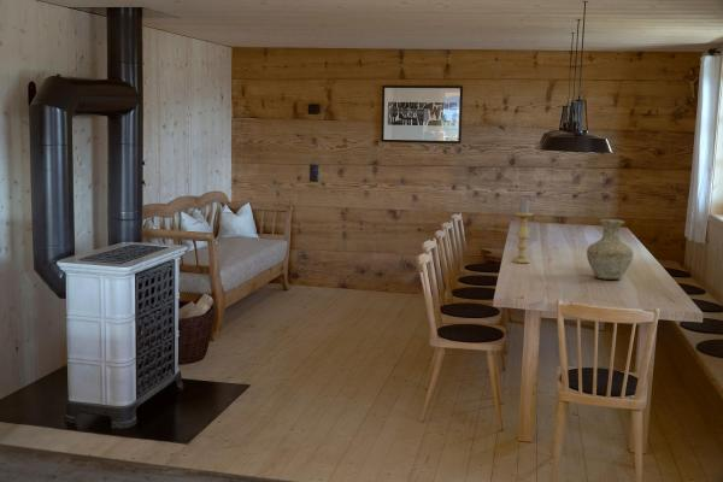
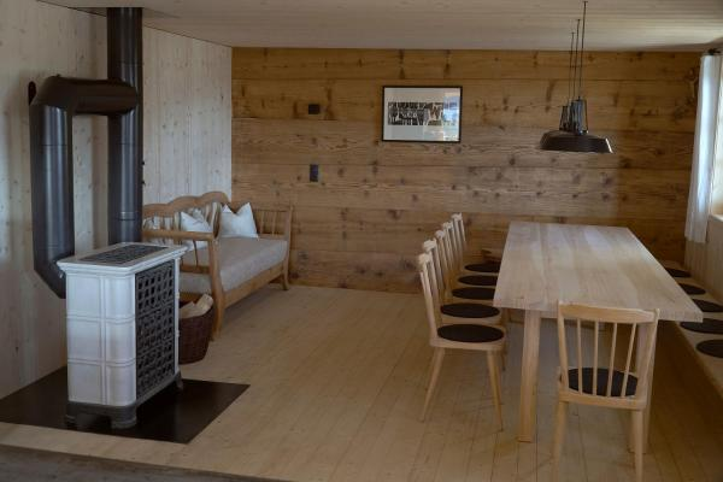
- vase [586,218,634,281]
- candle holder [511,198,533,264]
